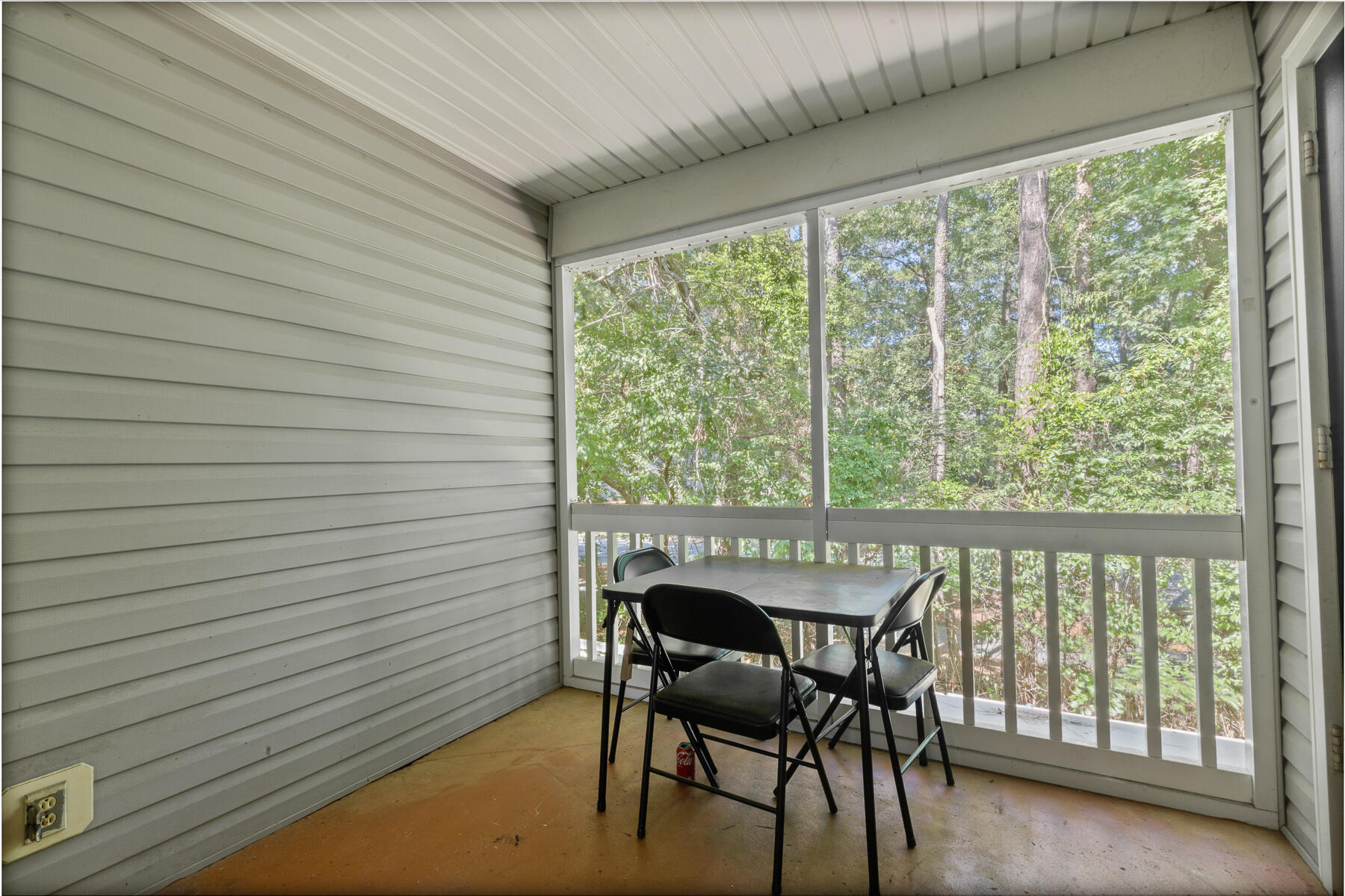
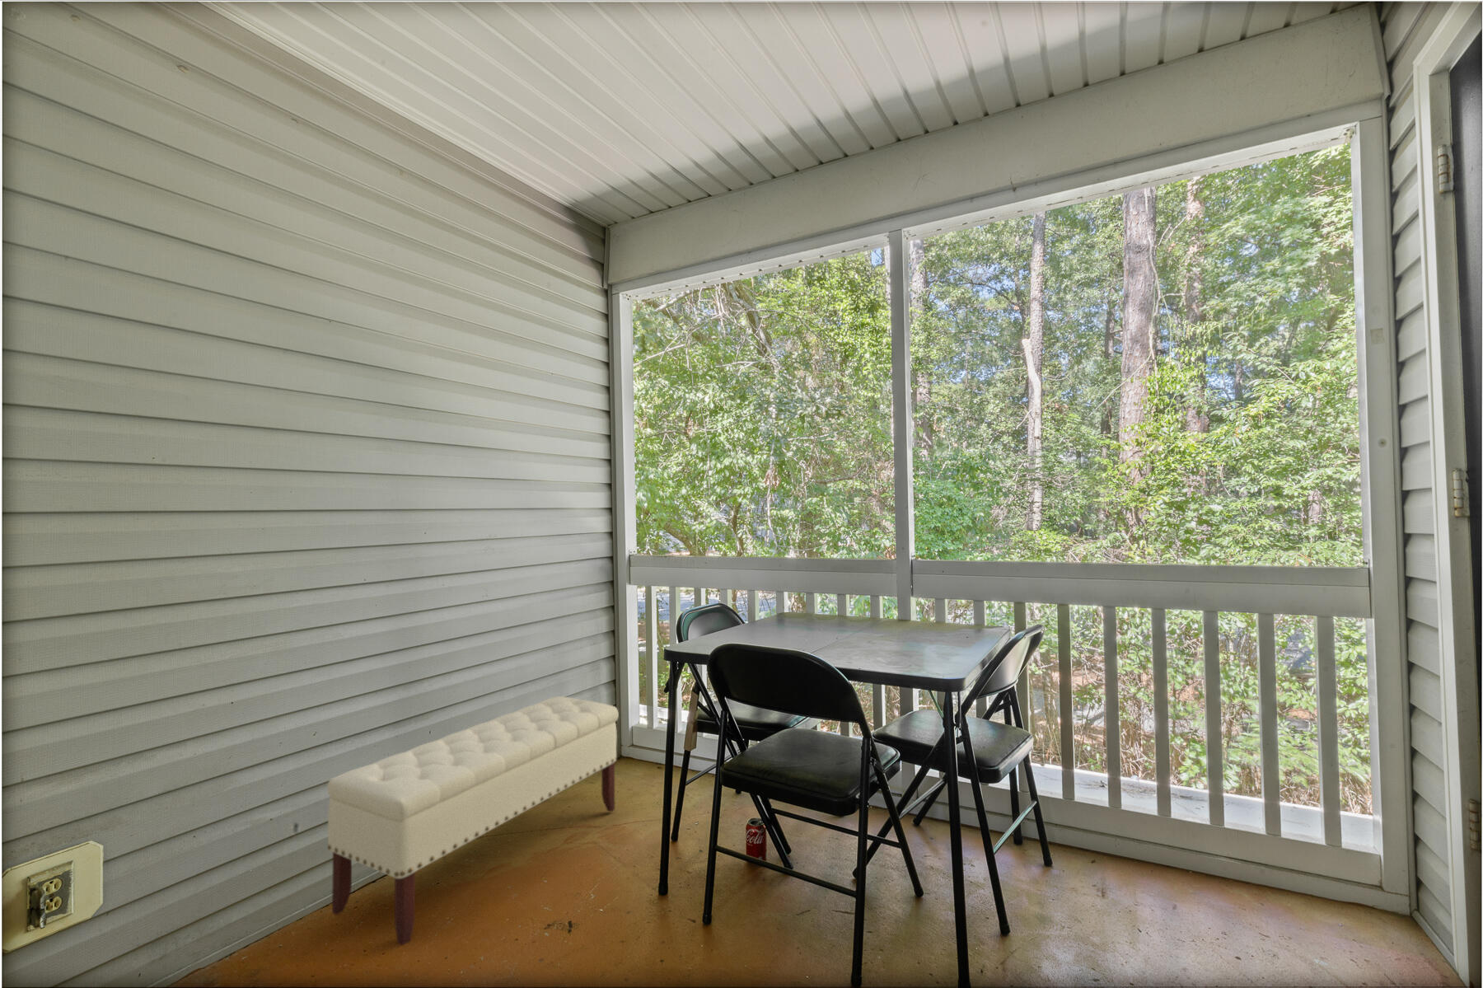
+ bench [326,696,620,946]
